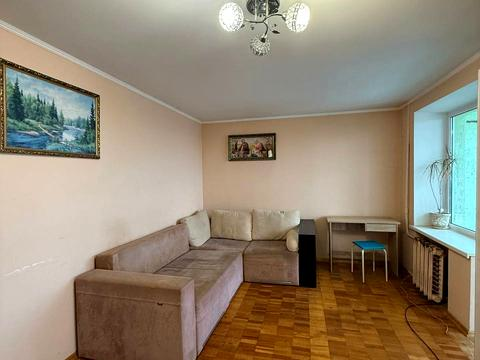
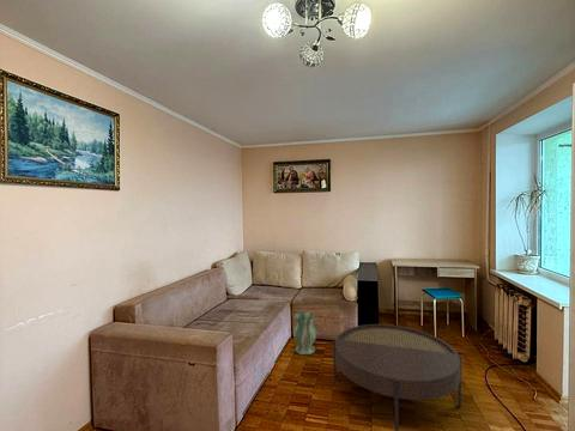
+ coffee table [332,323,462,431]
+ vase [292,311,319,356]
